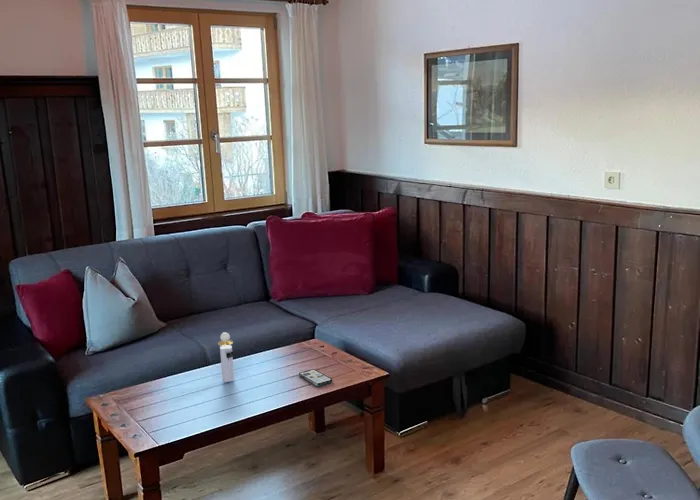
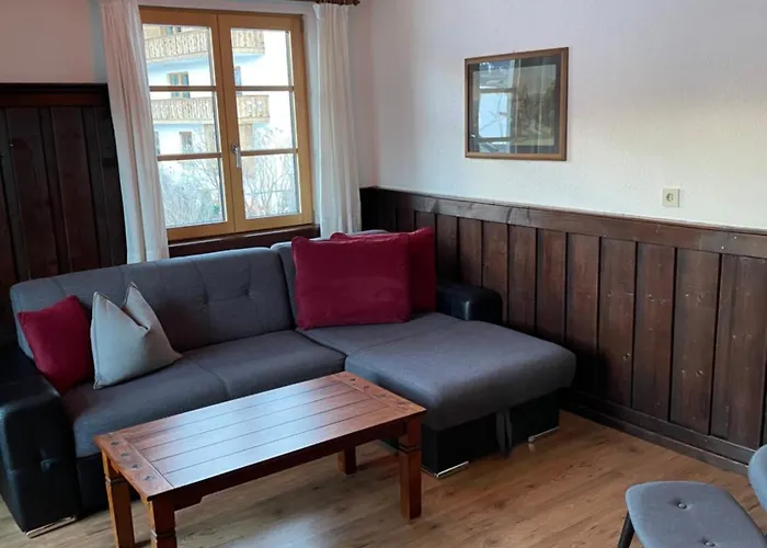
- perfume bottle [217,331,235,383]
- phone case [298,368,334,387]
